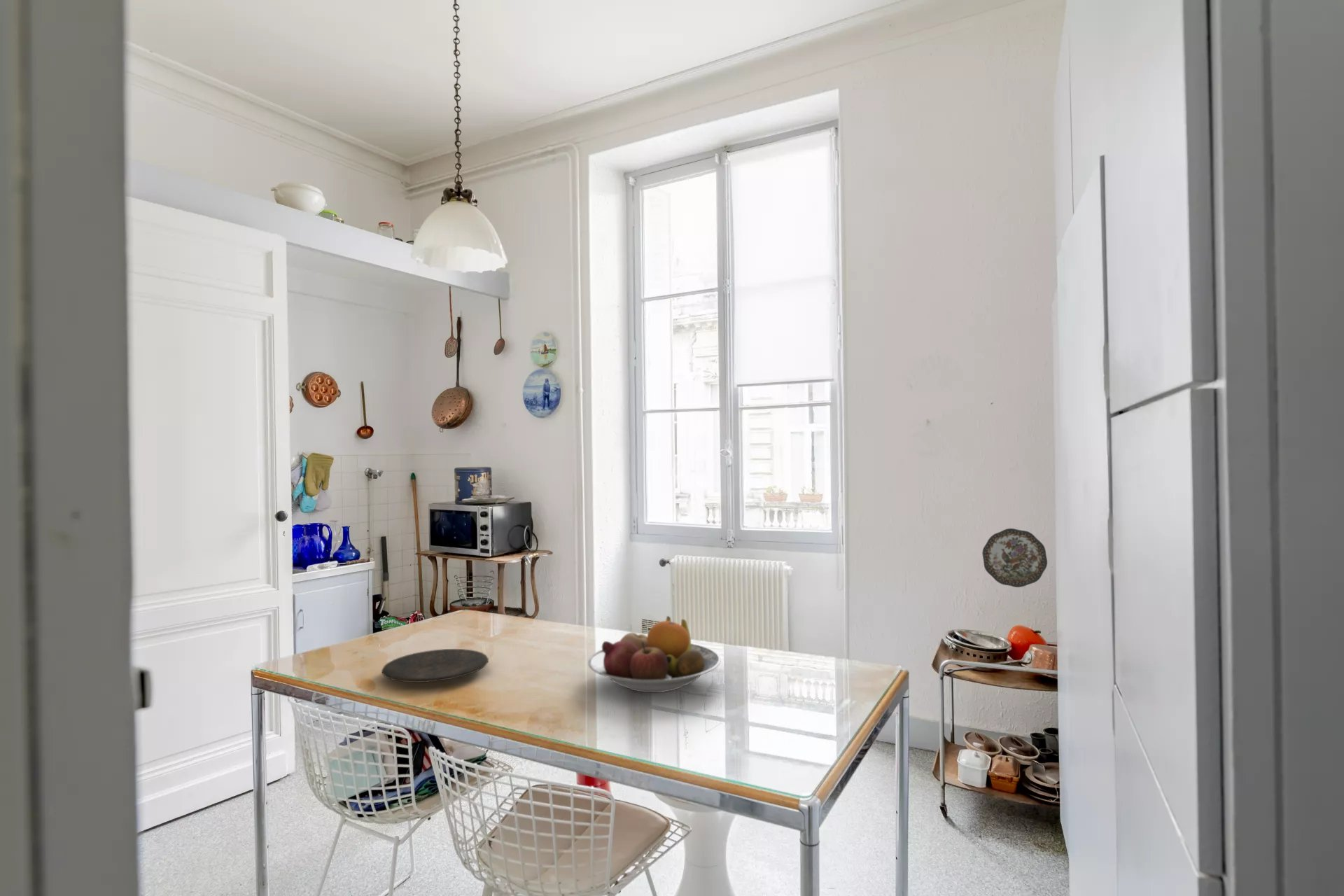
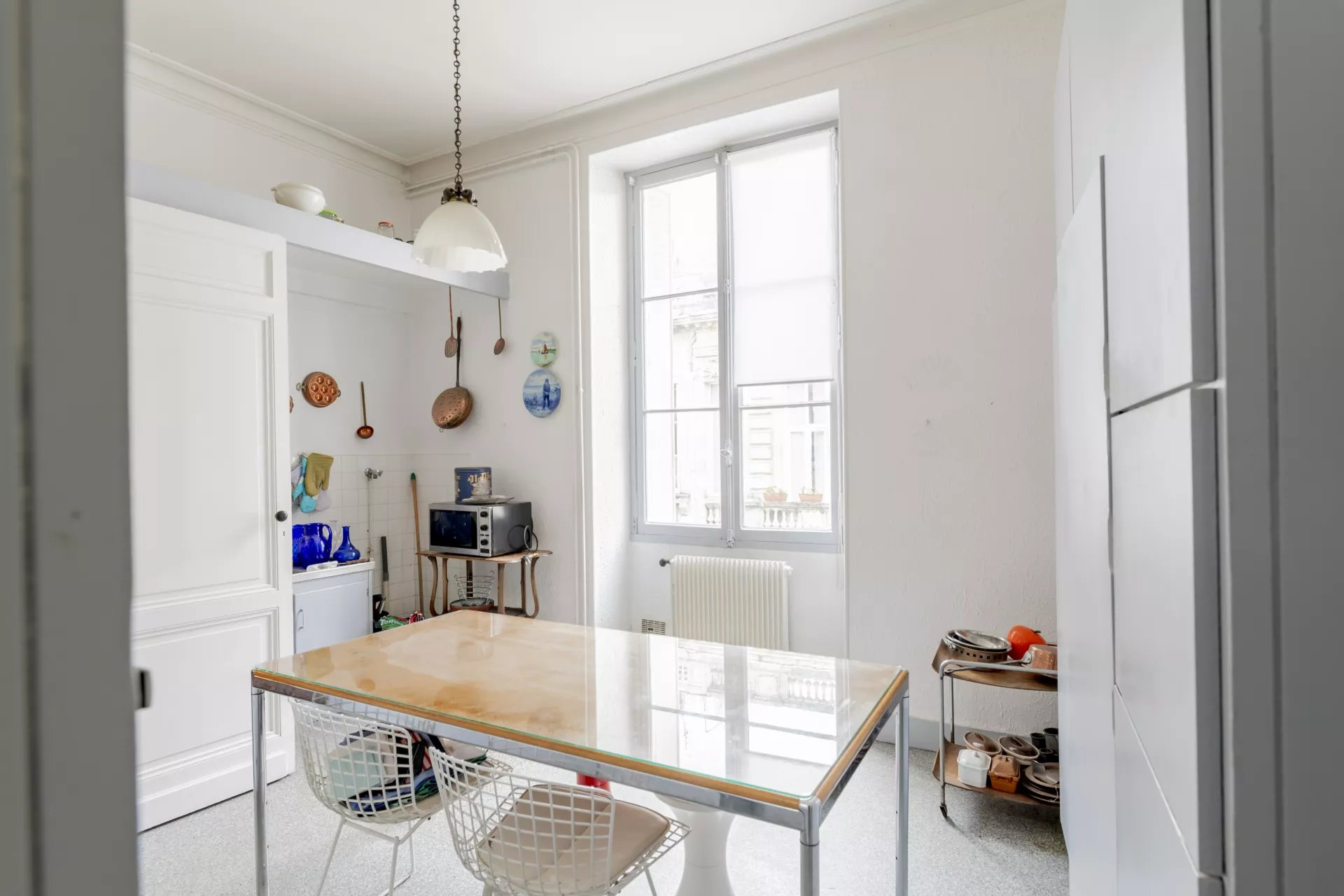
- decorative plate [981,528,1048,588]
- fruit bowl [587,615,722,693]
- plate [381,648,489,683]
